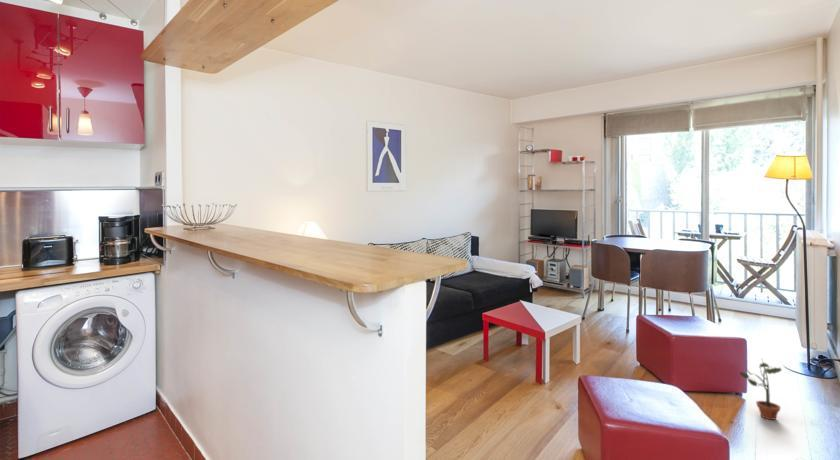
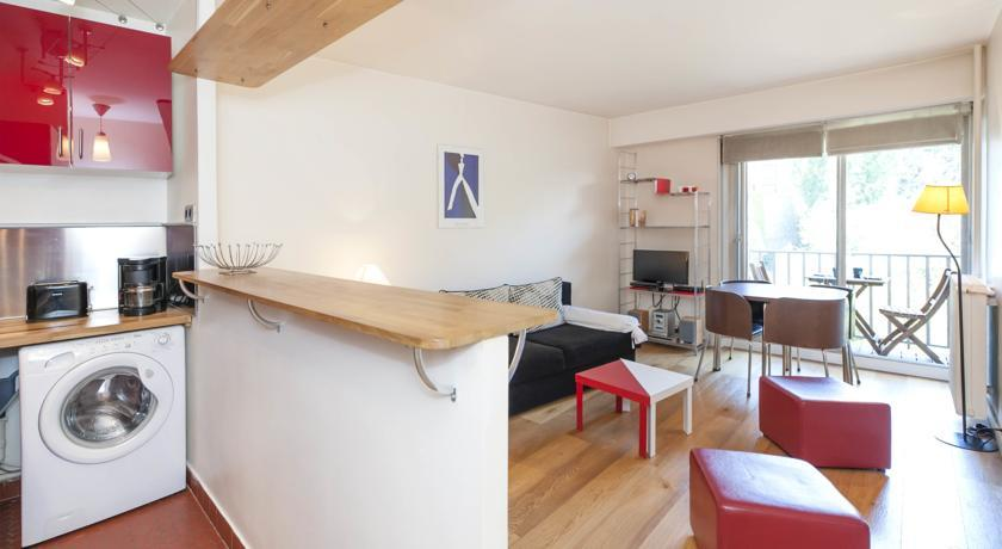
- potted plant [738,359,783,421]
